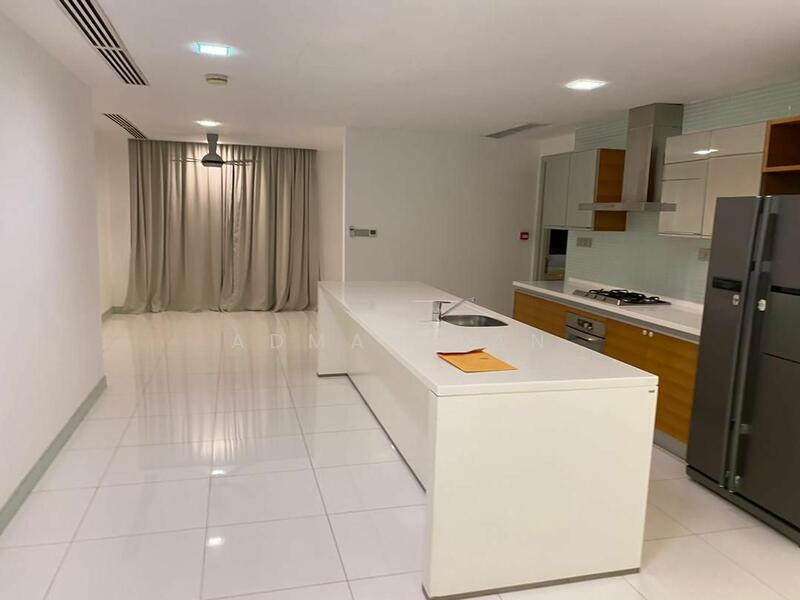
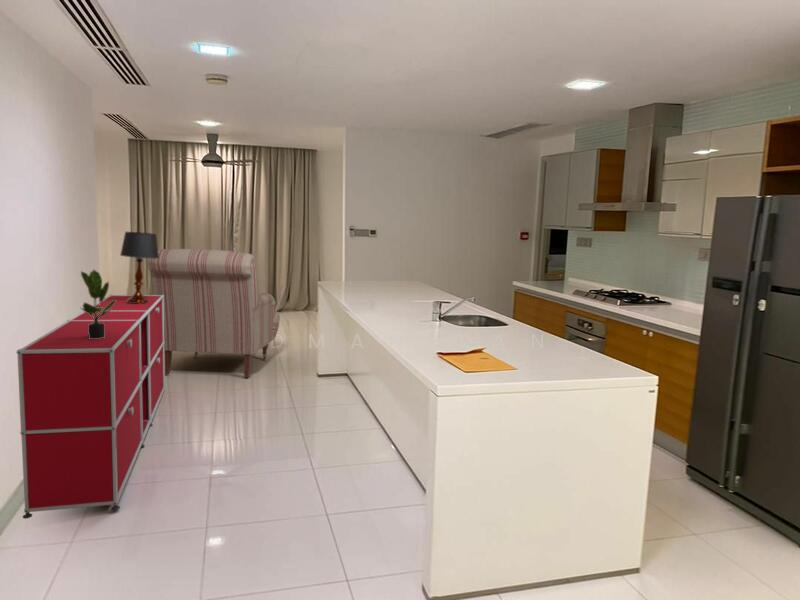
+ storage cabinet [15,294,166,520]
+ table lamp [119,231,159,304]
+ chair [147,248,281,379]
+ potted plant [80,269,117,339]
